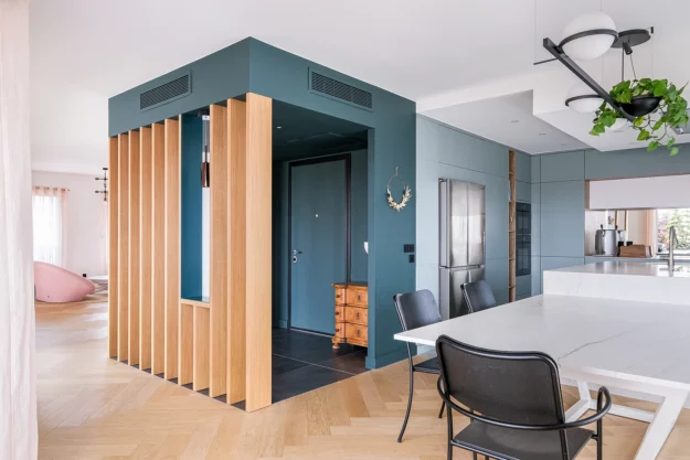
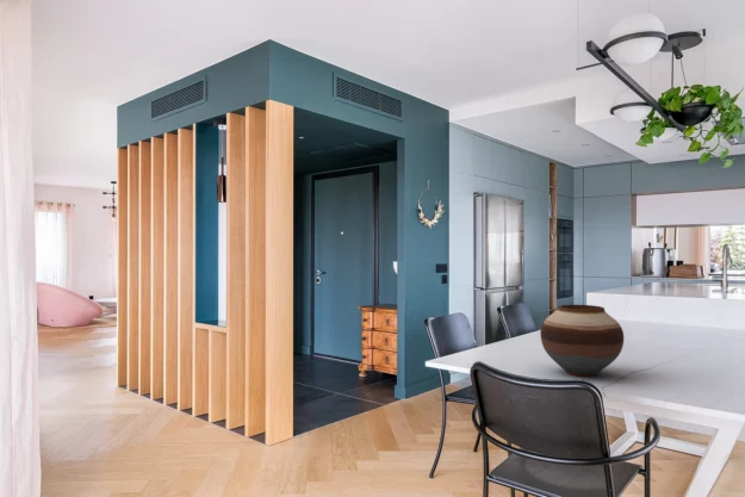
+ vase [539,304,625,378]
